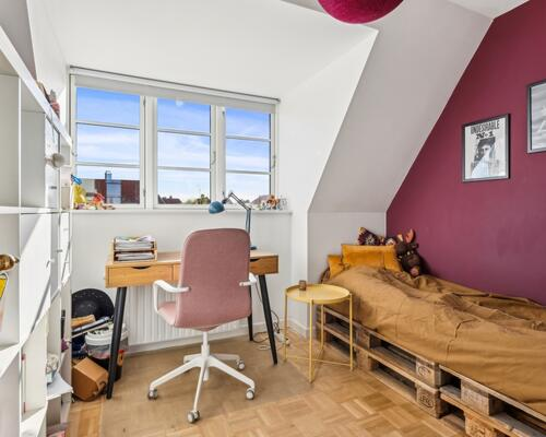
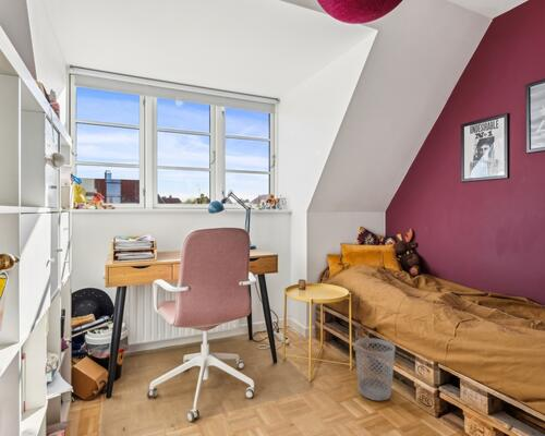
+ wastebasket [354,337,397,401]
